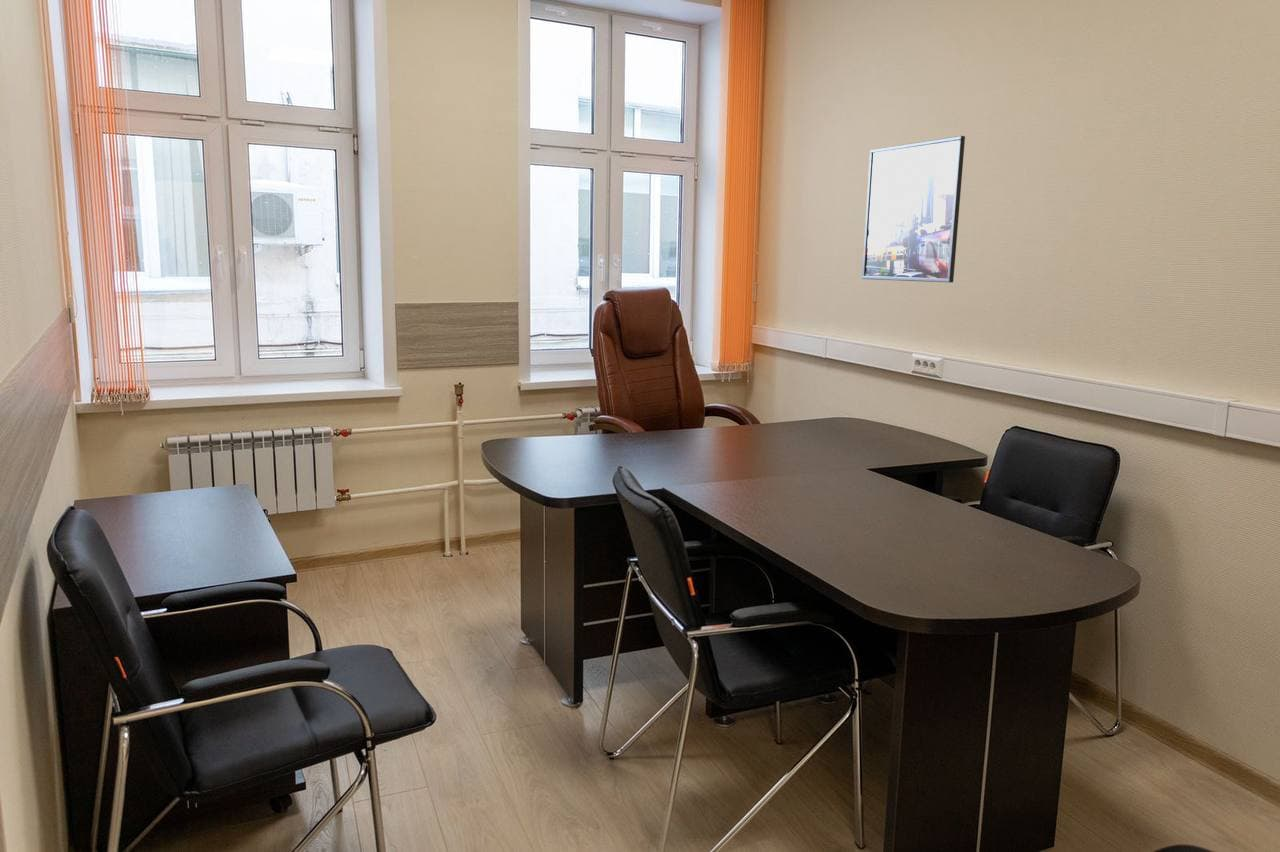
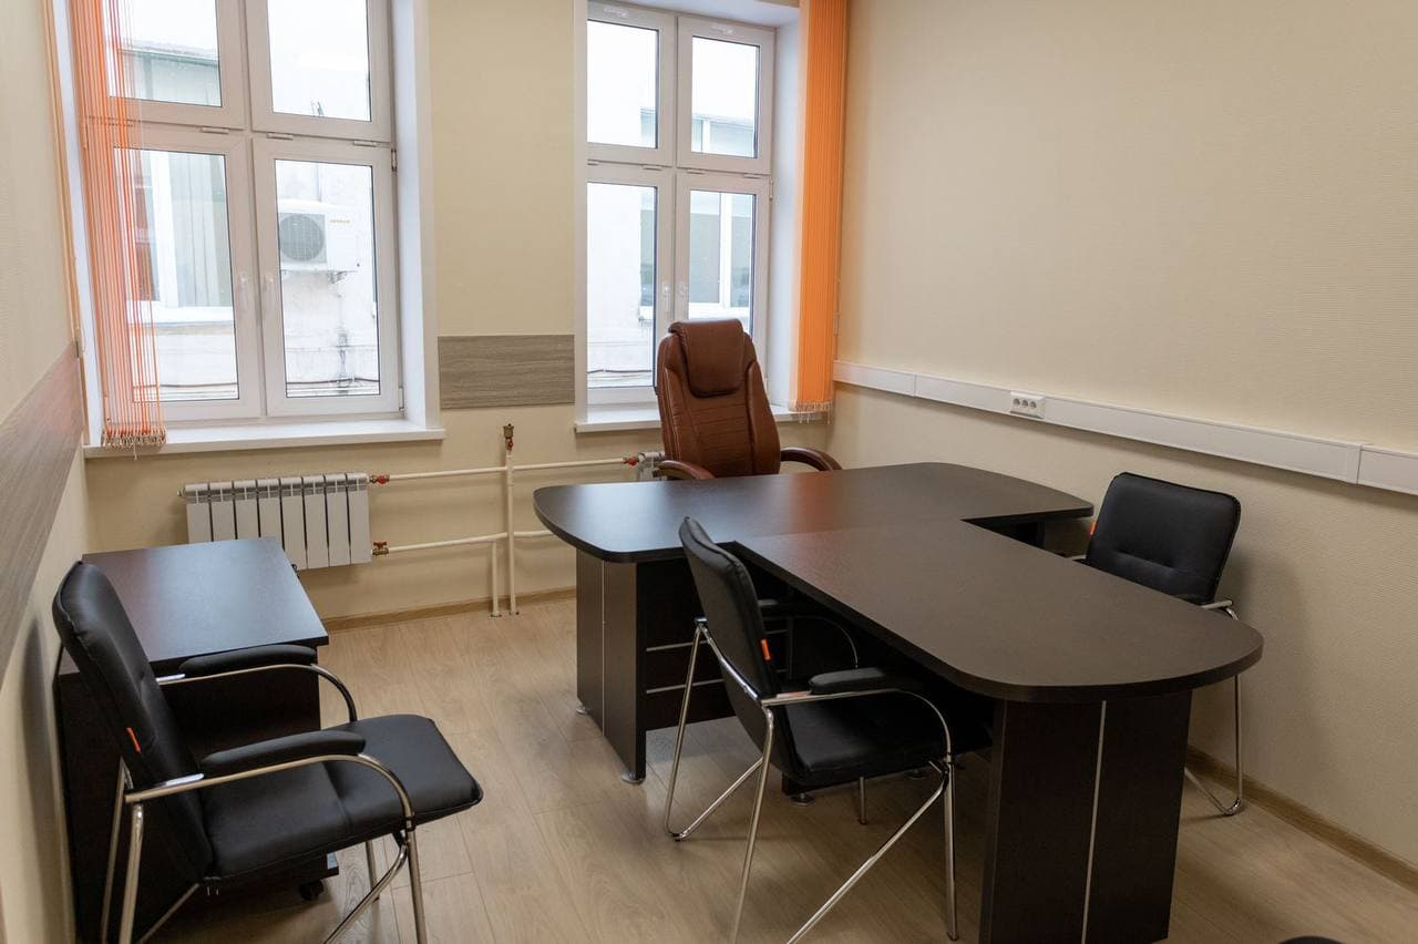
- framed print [861,135,966,283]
